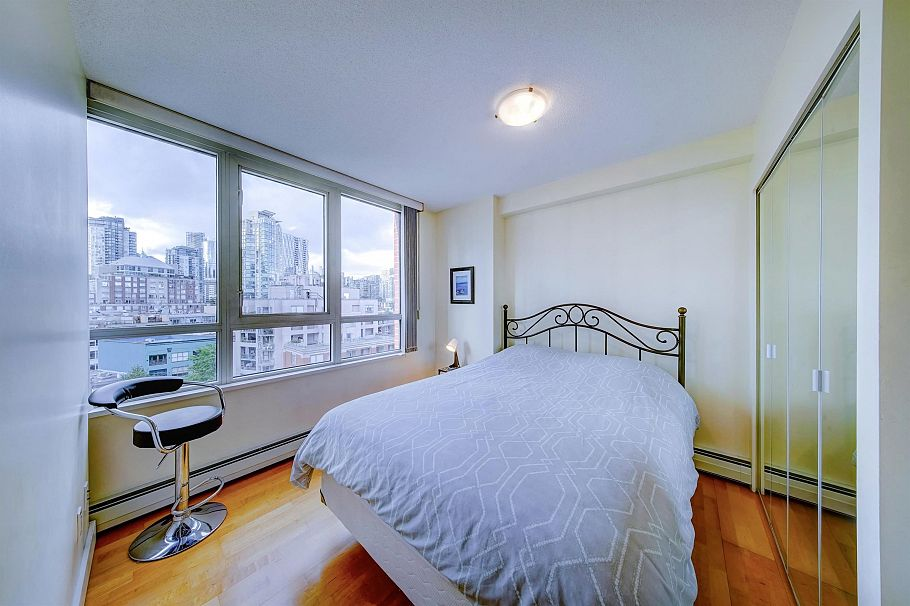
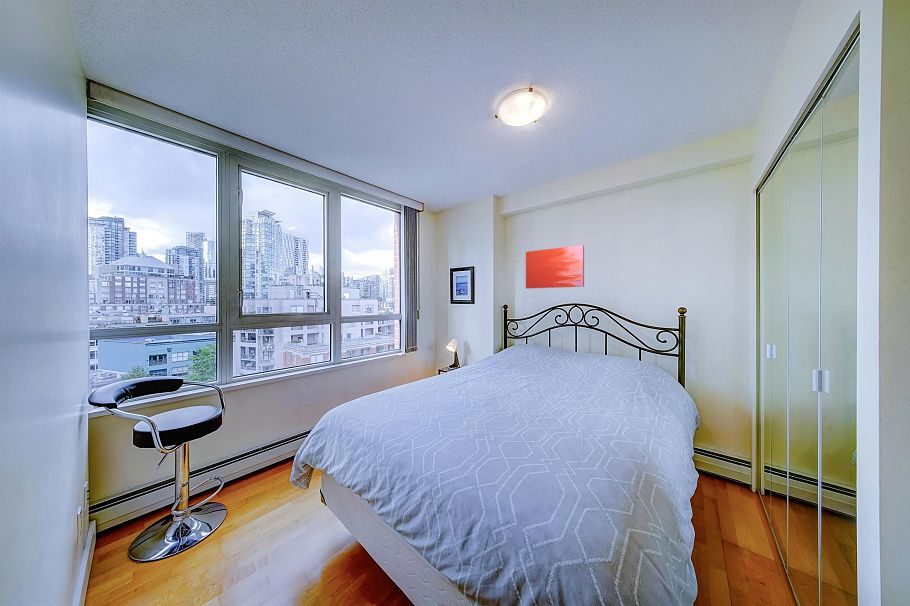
+ wall art [525,244,585,289]
